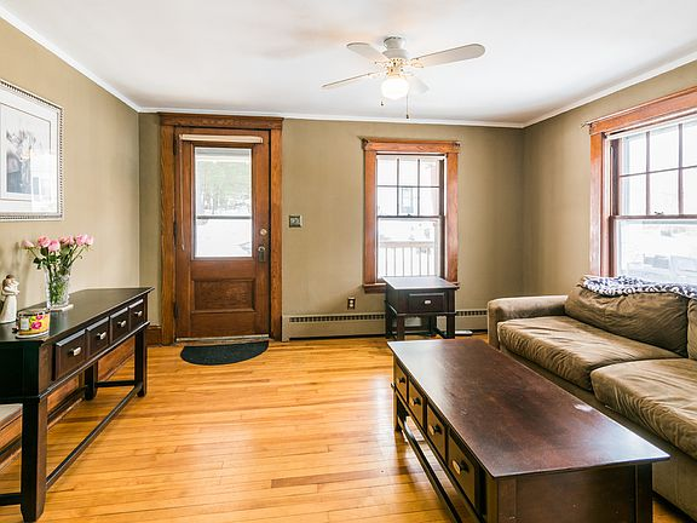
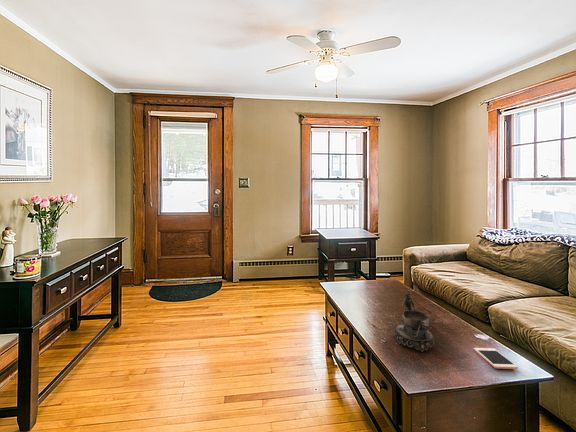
+ decorative bowl [394,289,435,352]
+ cell phone [473,347,519,370]
